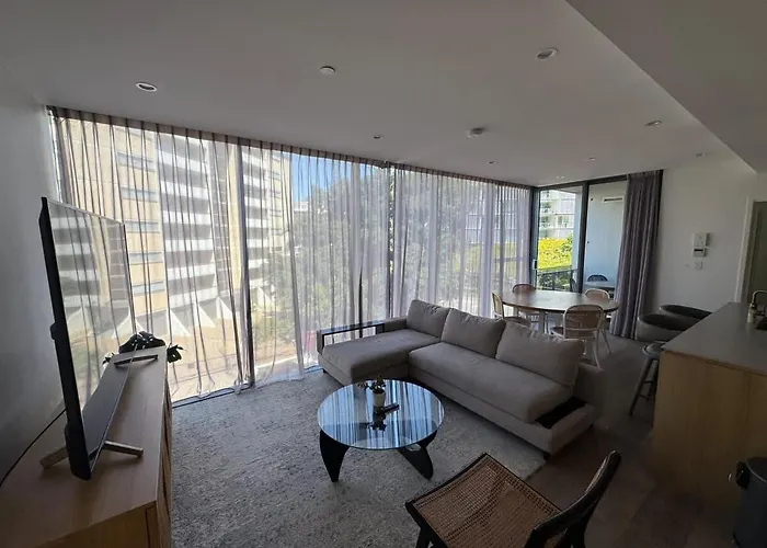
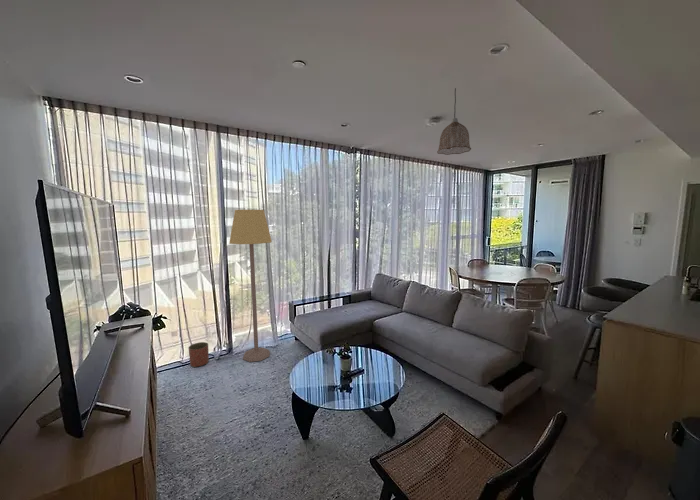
+ planter [187,341,210,368]
+ lamp [228,209,273,363]
+ pendant lamp [436,87,472,156]
